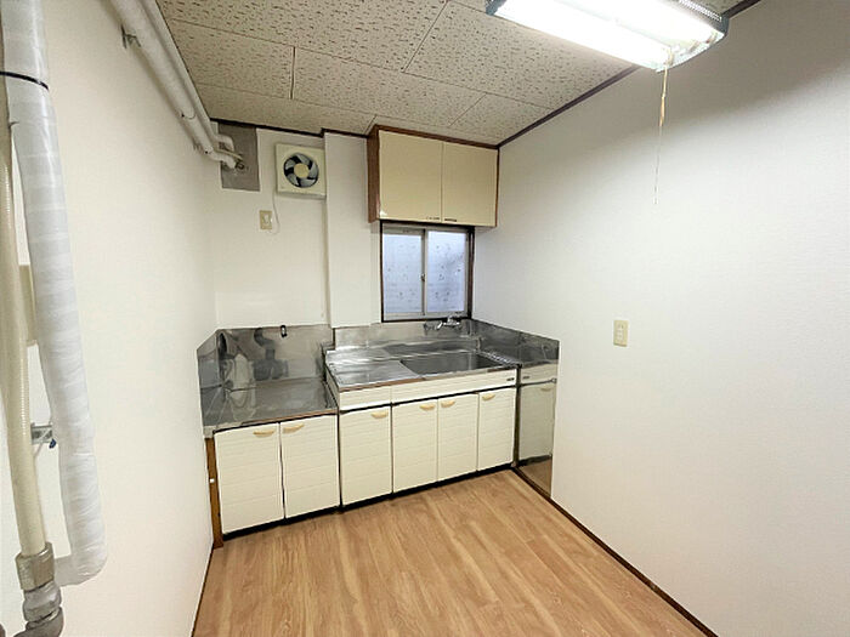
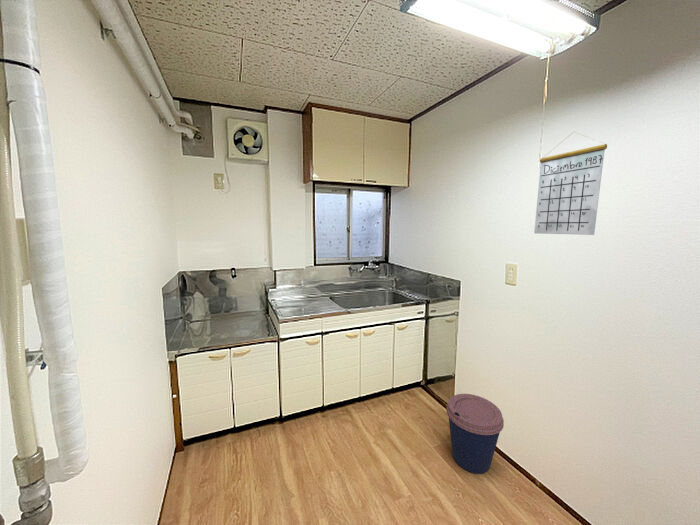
+ calendar [533,131,608,236]
+ coffee cup [445,393,505,475]
